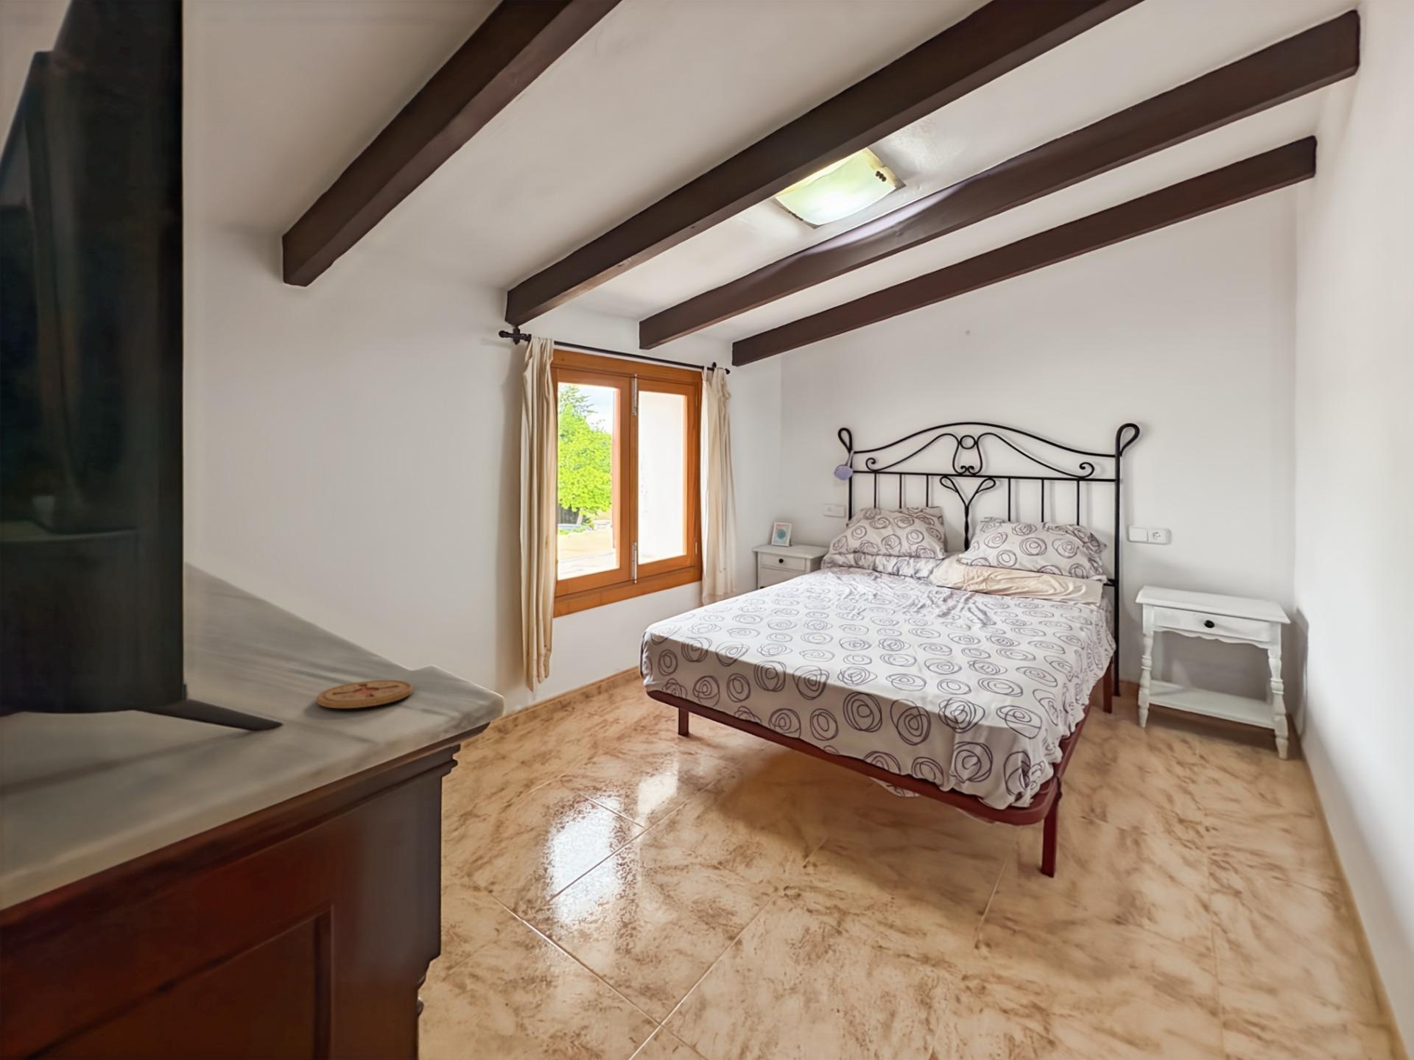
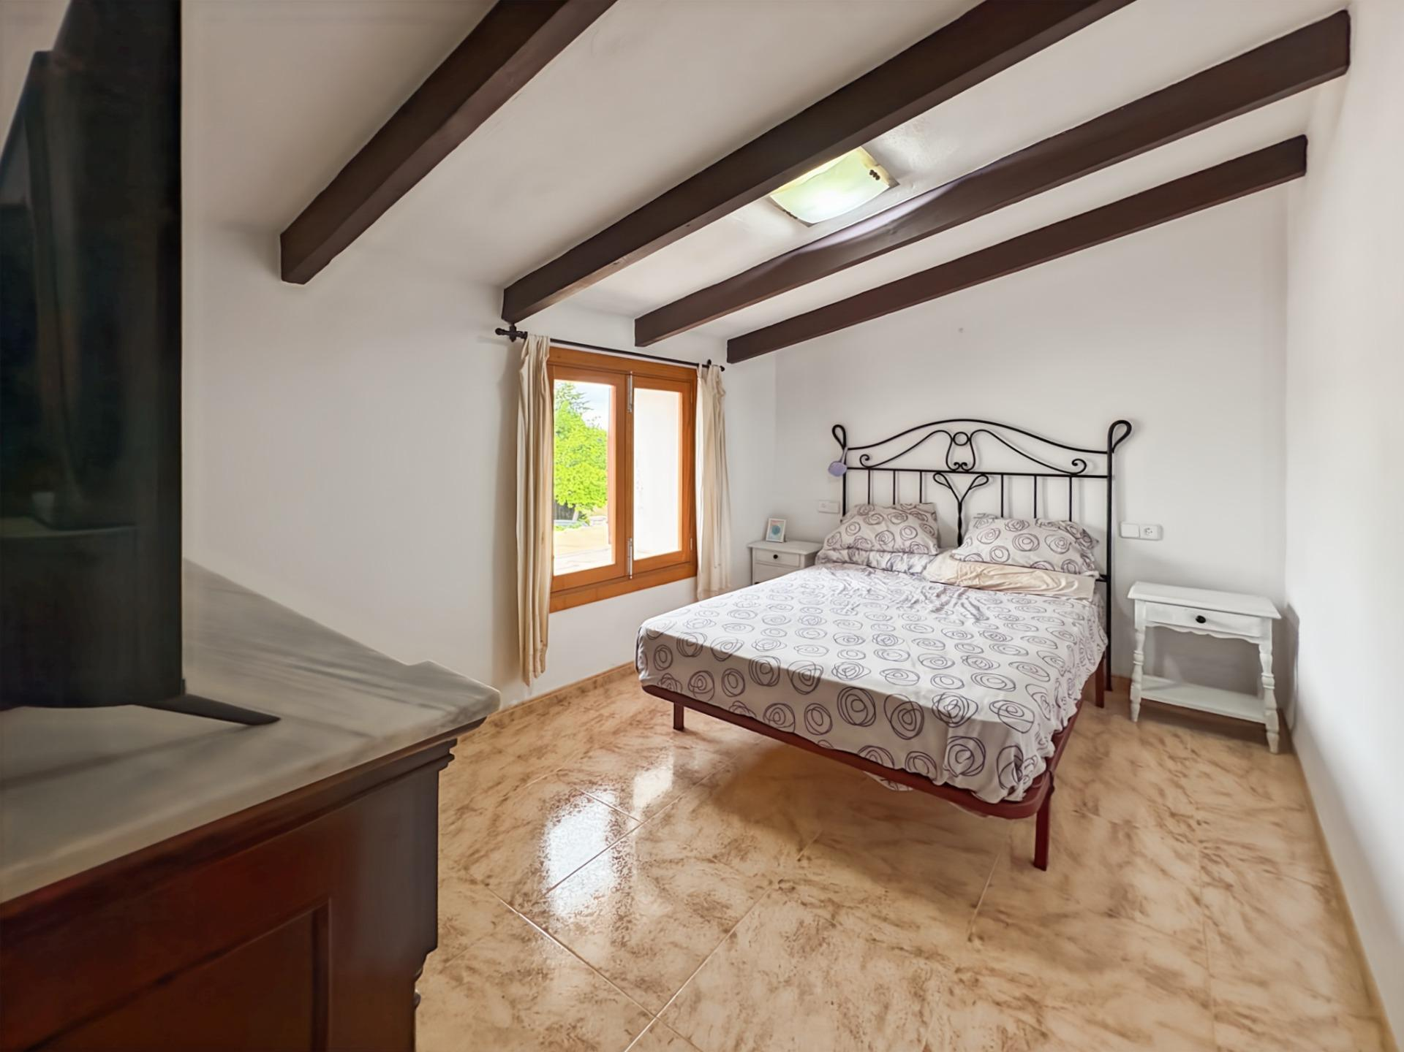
- coaster [316,679,414,709]
